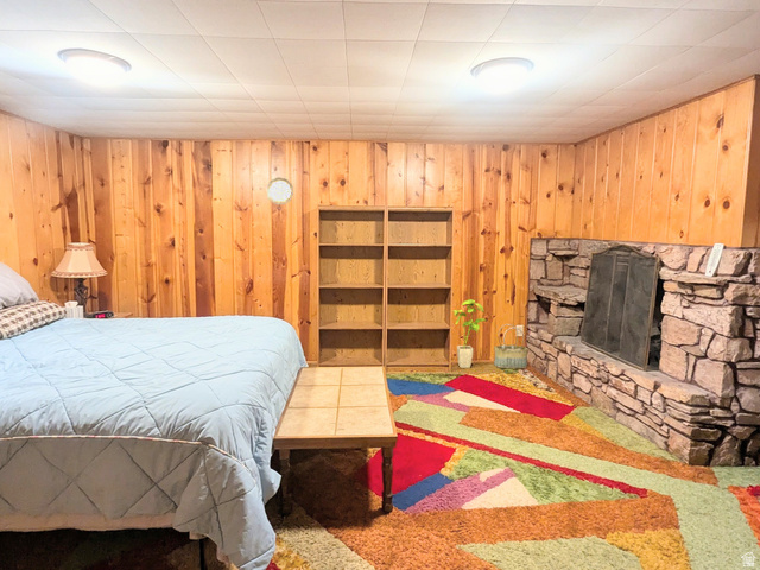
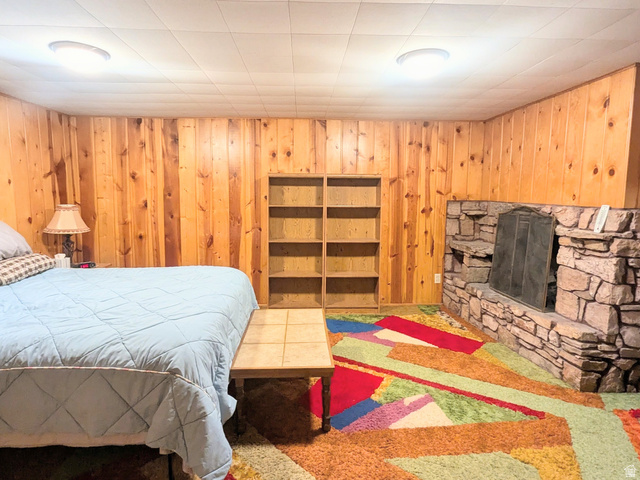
- house plant [452,298,487,369]
- decorative plate [266,177,294,205]
- basket [493,323,530,369]
